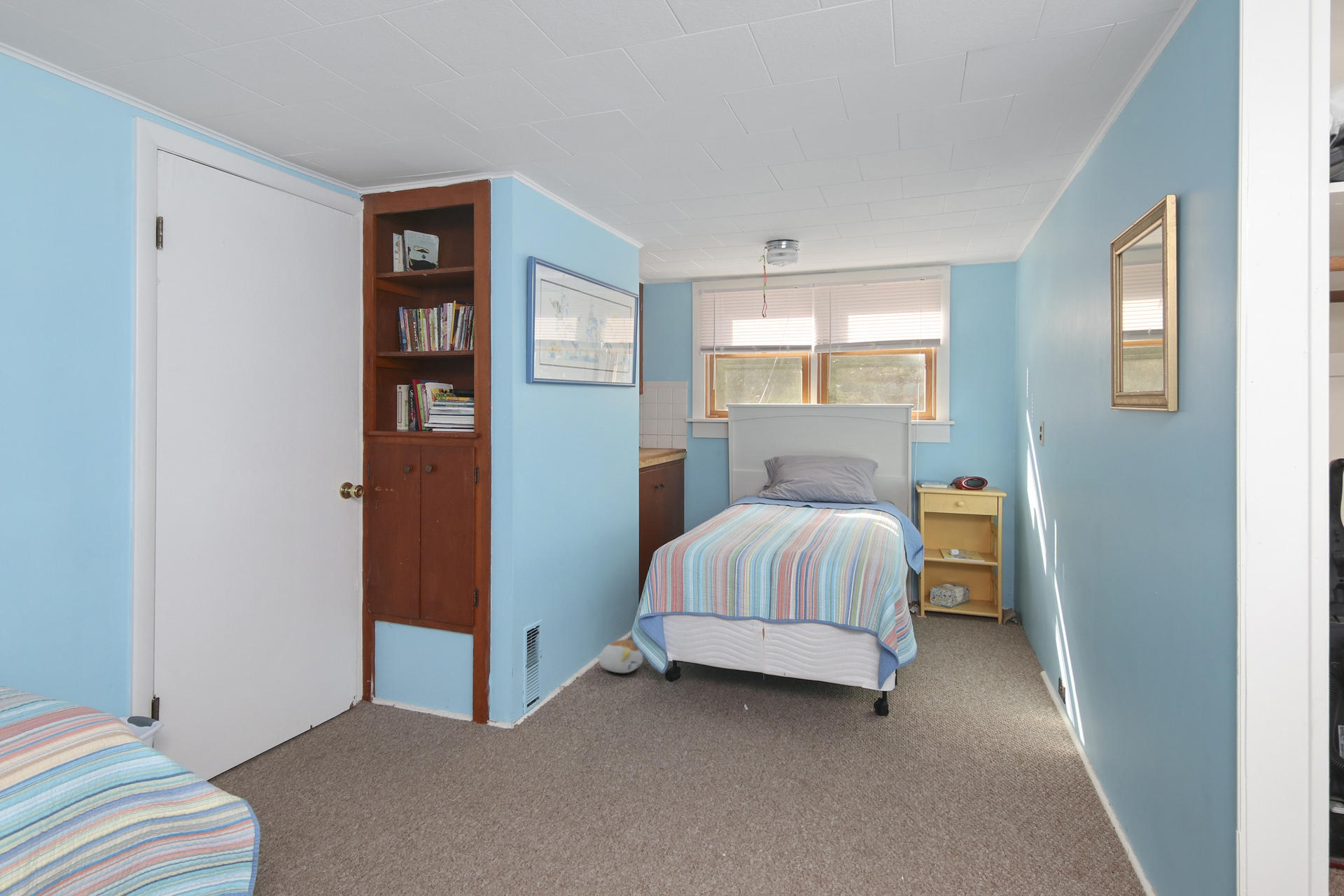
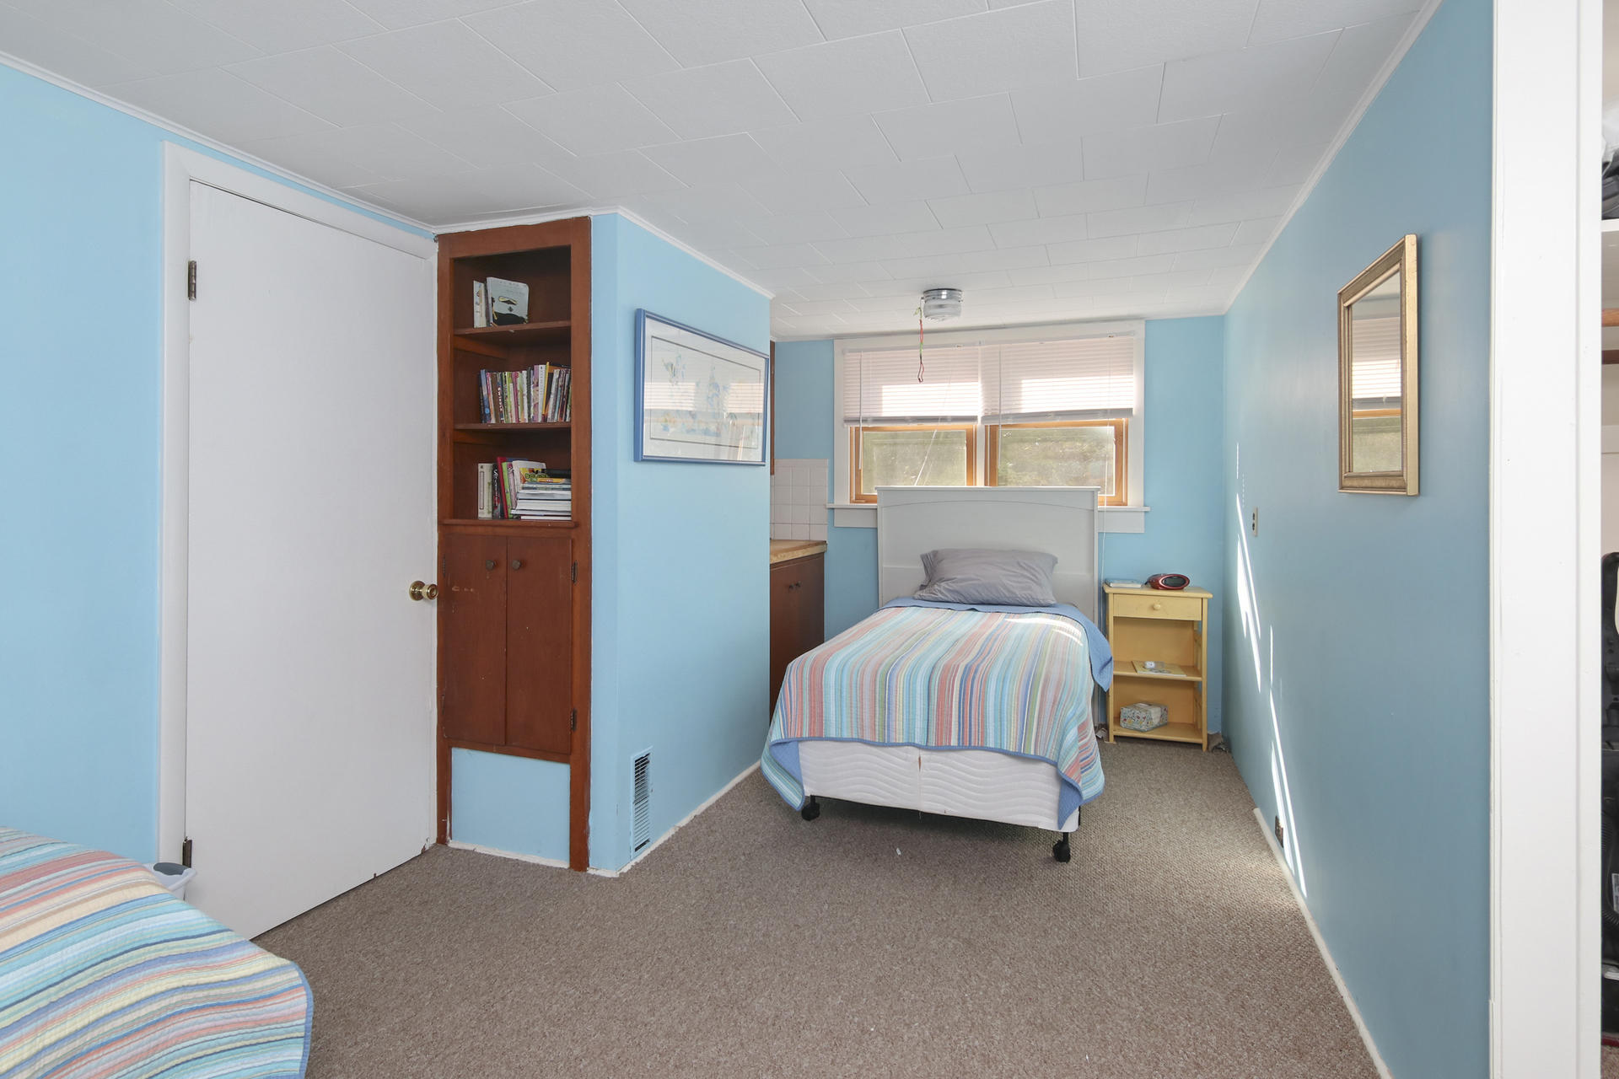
- plush toy [596,639,644,673]
